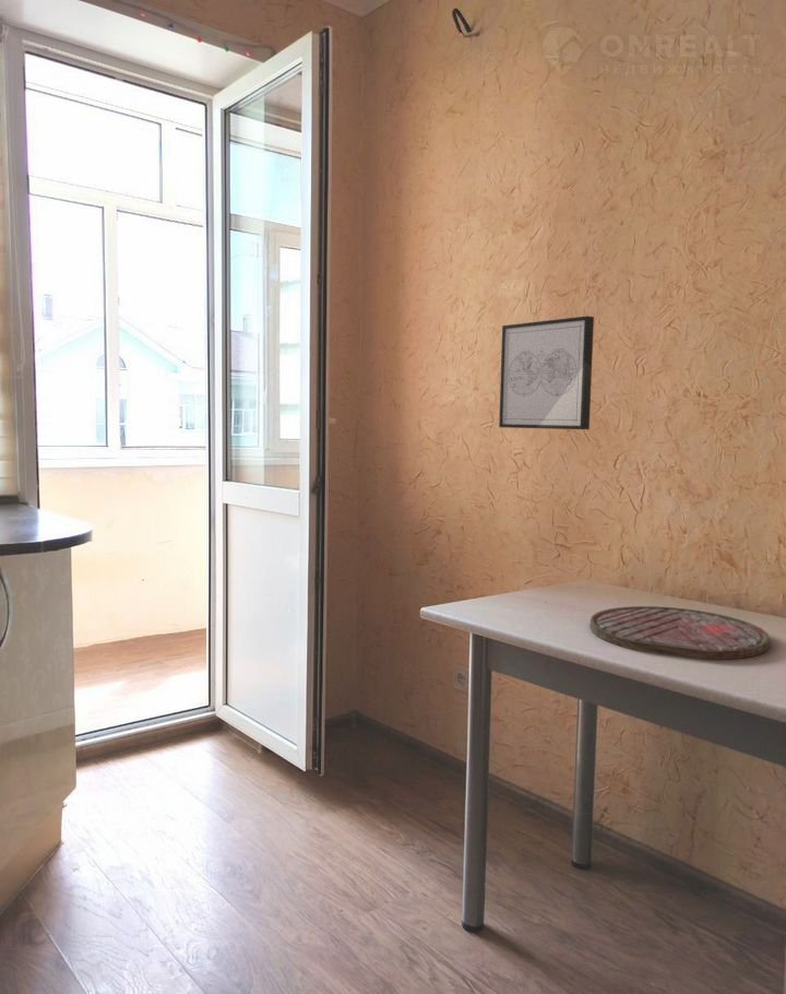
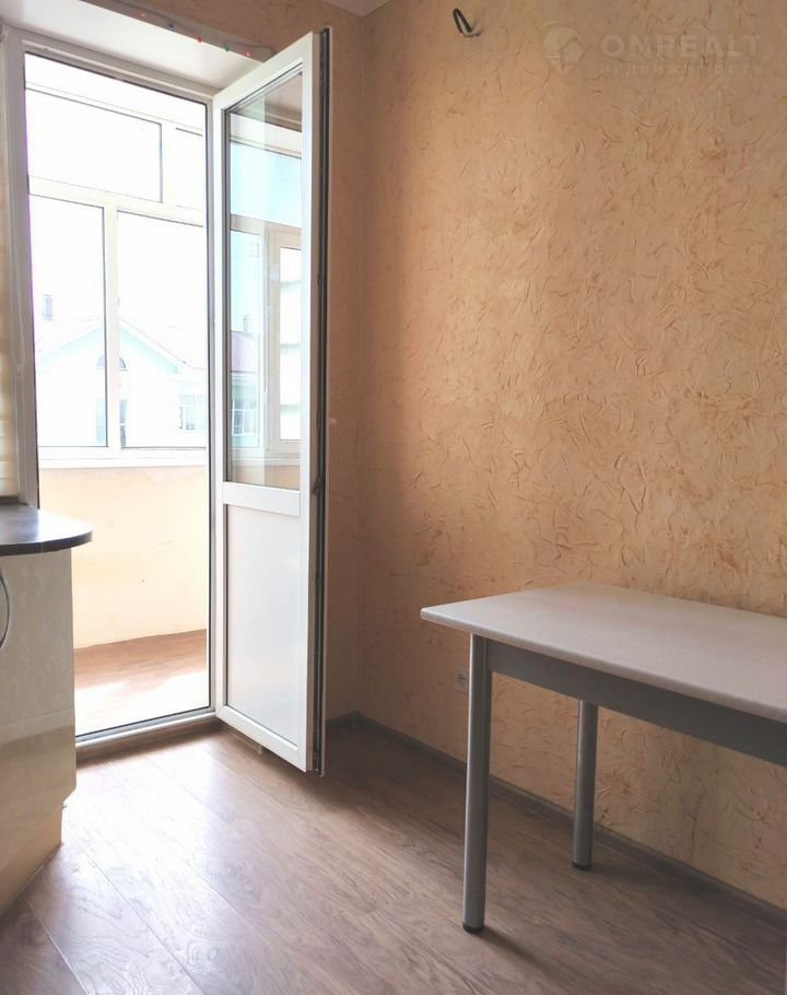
- wall art [498,315,595,430]
- cutting board [590,605,771,661]
